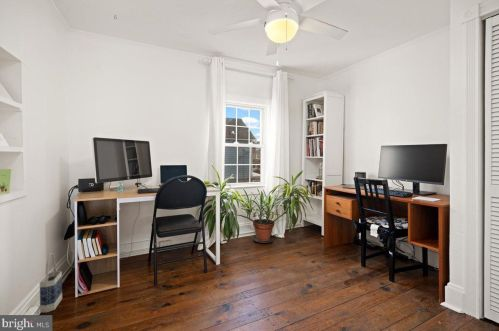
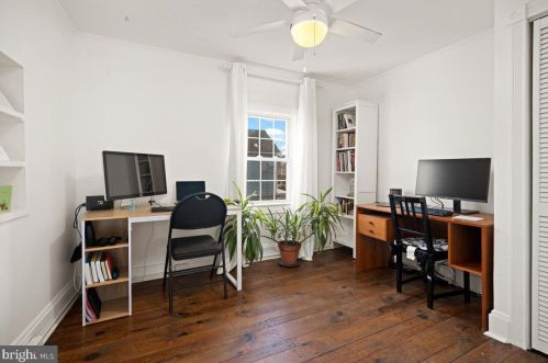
- bag [39,252,63,313]
